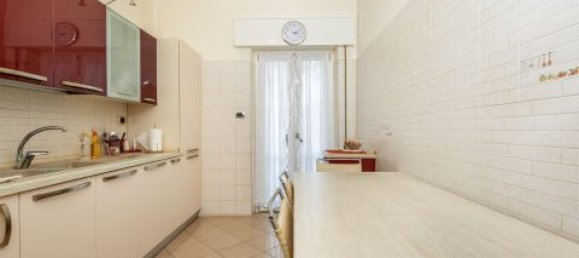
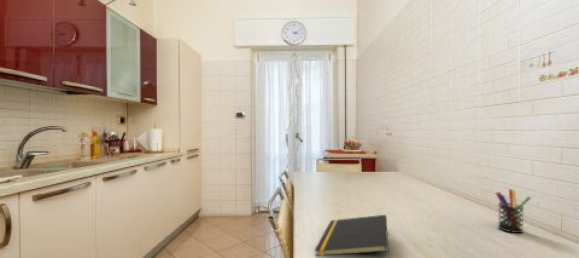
+ notepad [313,214,389,257]
+ pen holder [495,188,532,234]
